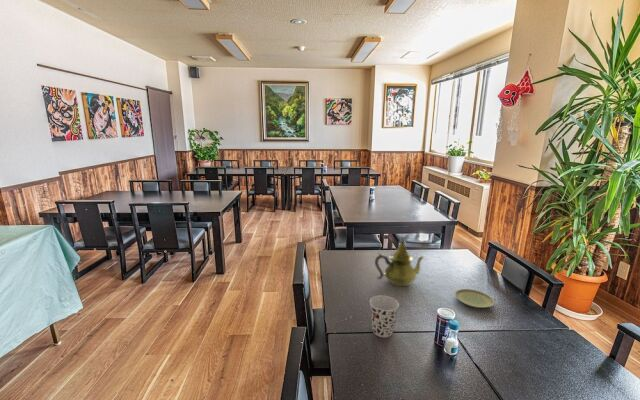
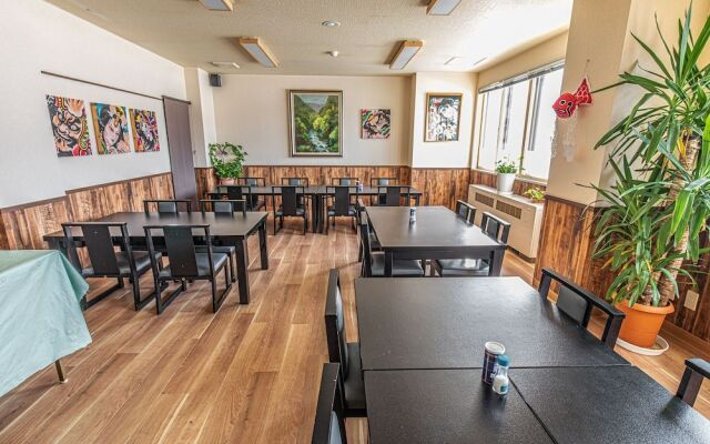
- teapot [374,235,426,287]
- cup [369,294,400,338]
- plate [454,288,495,309]
